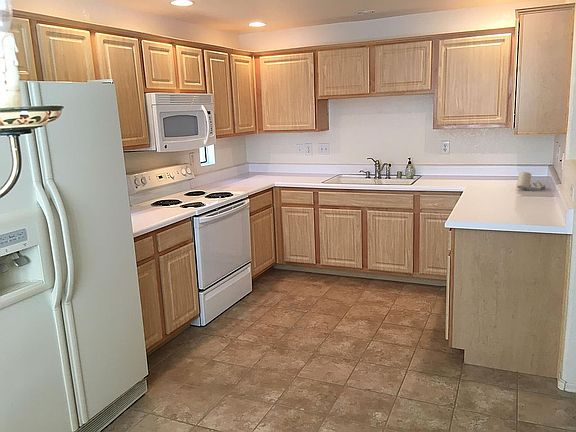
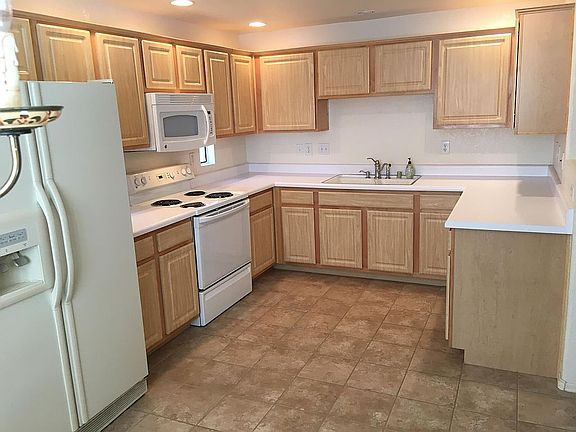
- utensil holder [516,171,547,190]
